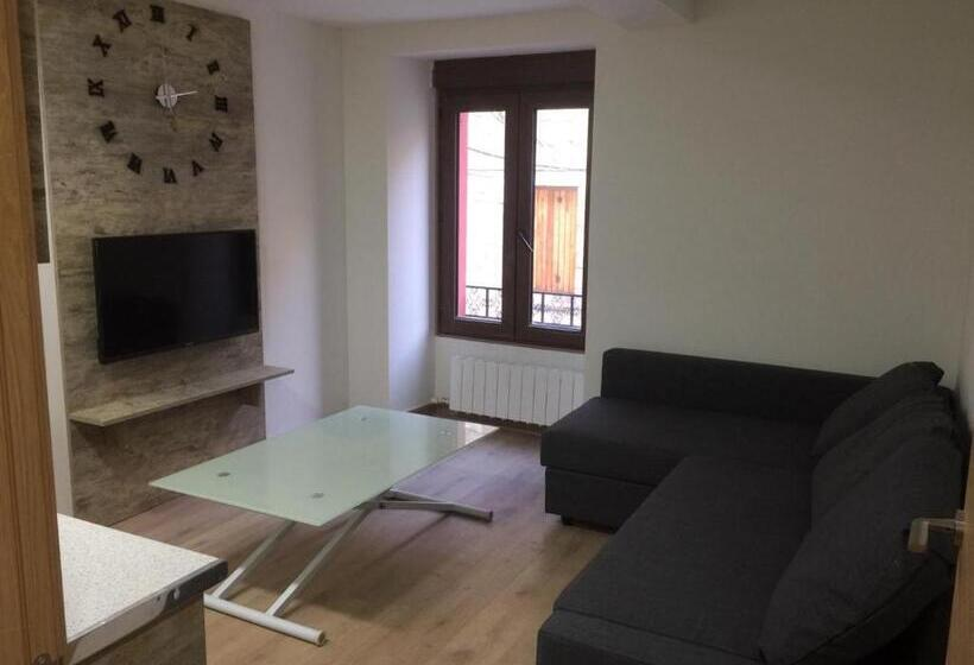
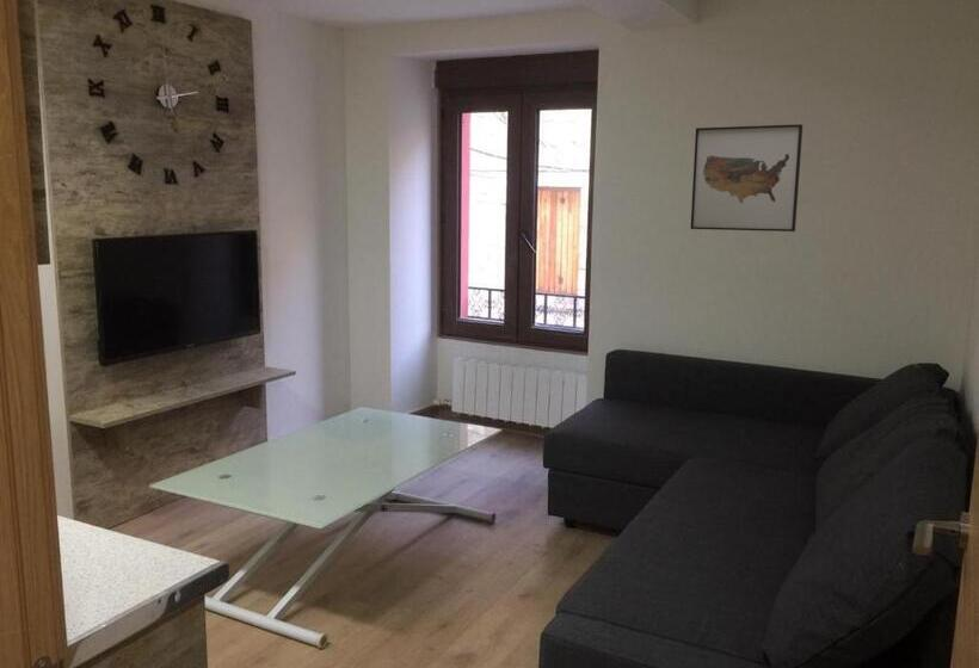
+ wall art [689,123,803,233]
